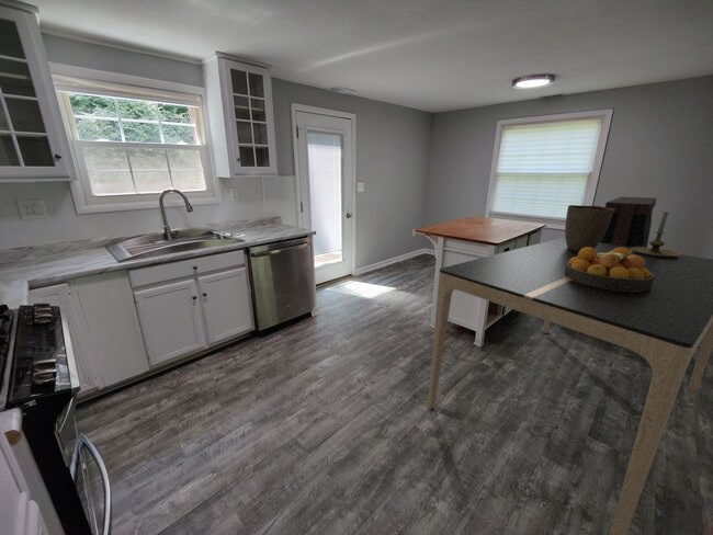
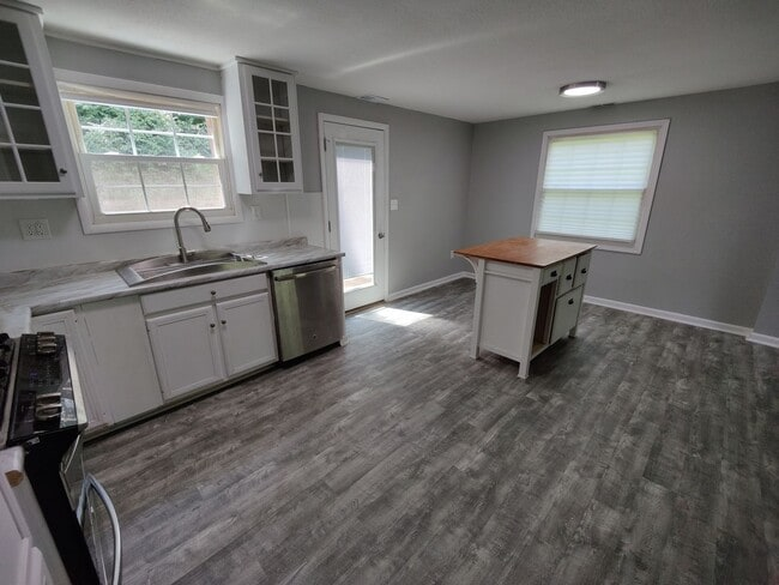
- candle holder [631,212,682,258]
- fruit bowl [565,247,655,292]
- dining table [427,237,713,535]
- vase [564,204,614,251]
- bench [599,196,657,248]
